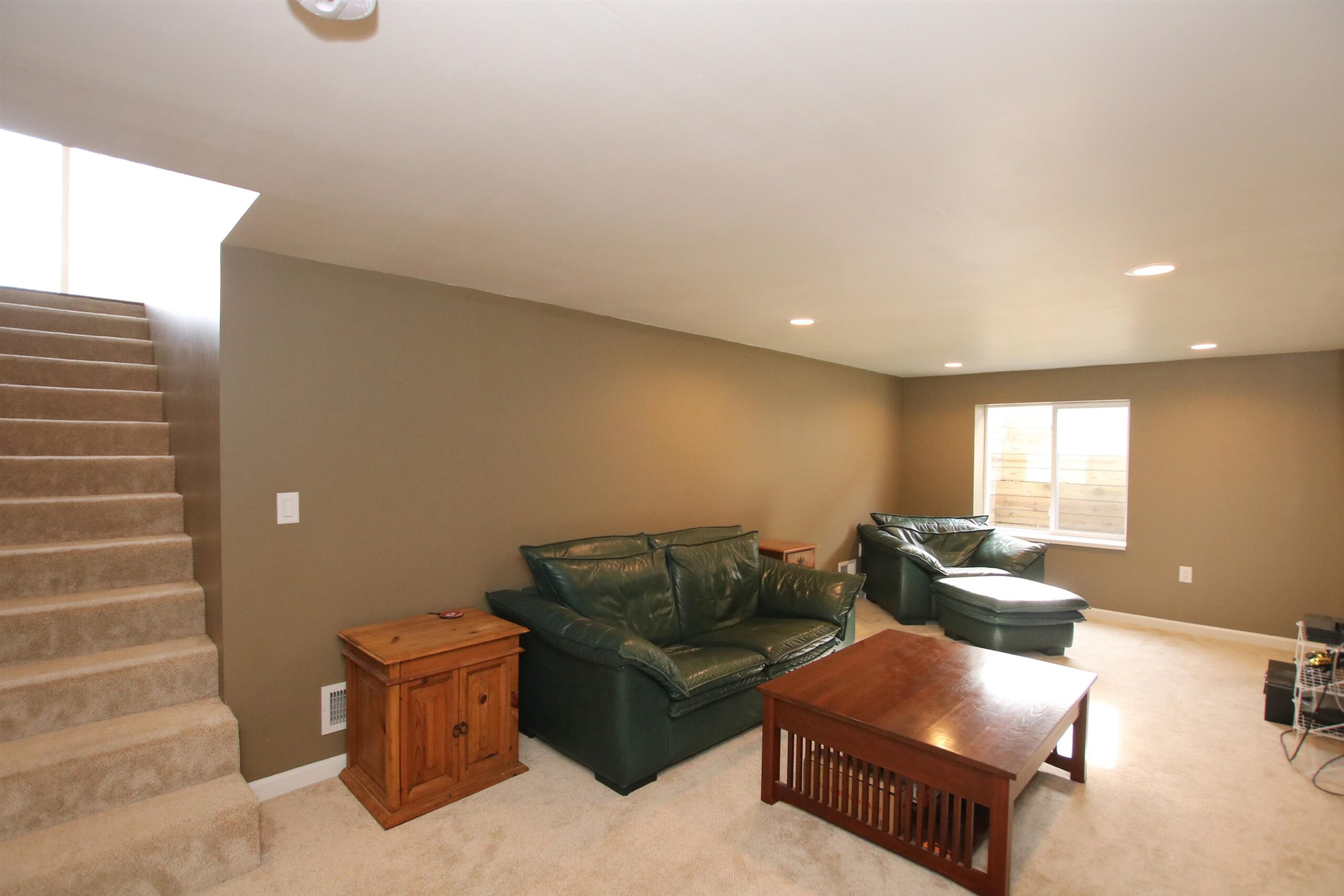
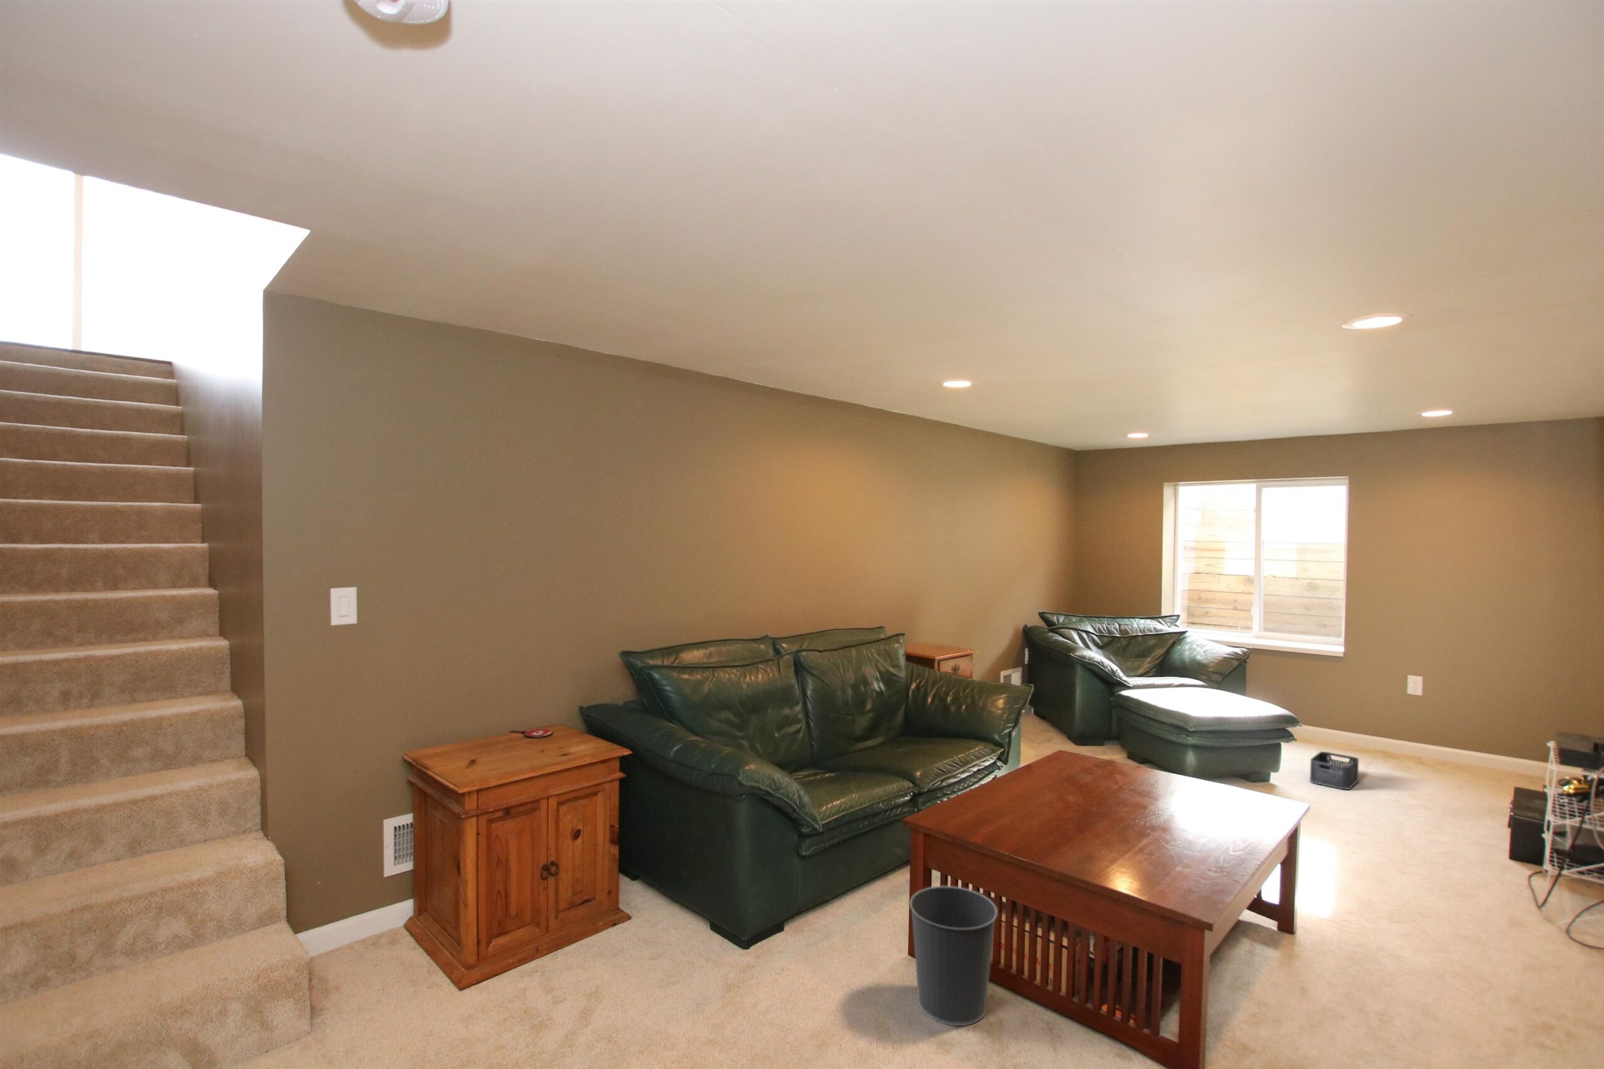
+ wastebasket [909,885,998,1026]
+ storage bin [1309,750,1359,790]
